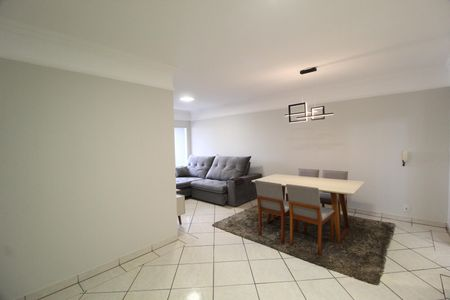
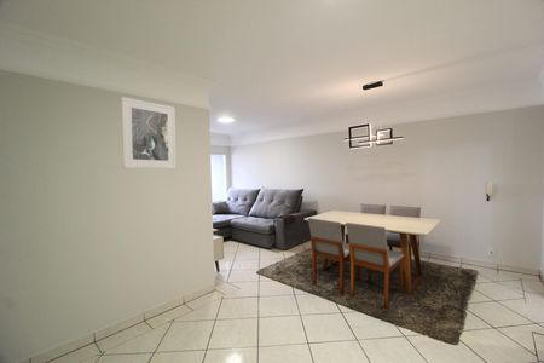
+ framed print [120,96,178,169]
